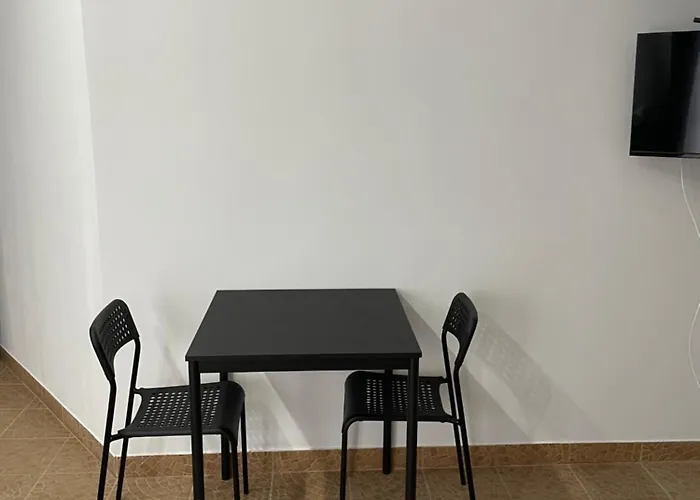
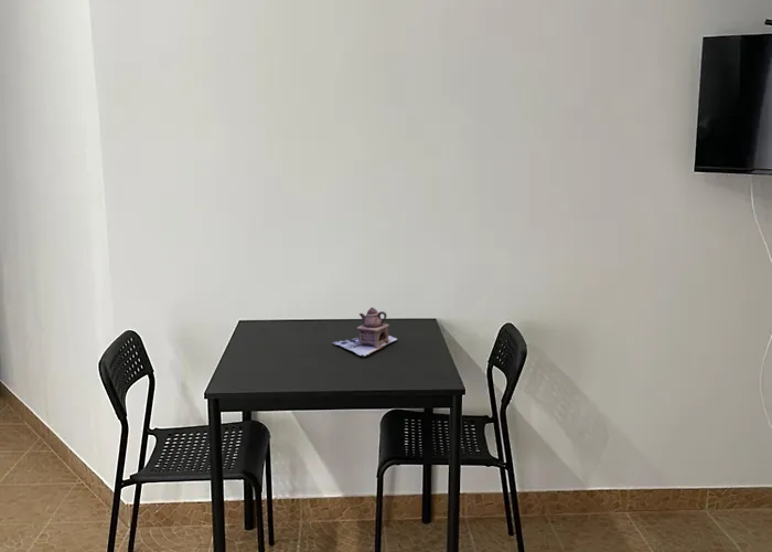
+ teapot [331,307,398,358]
